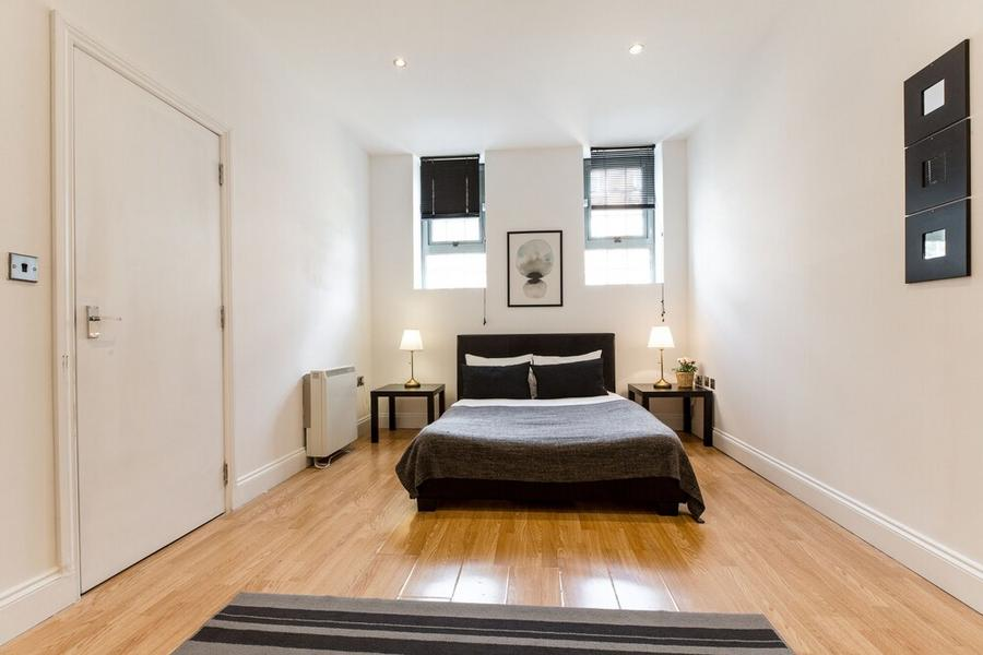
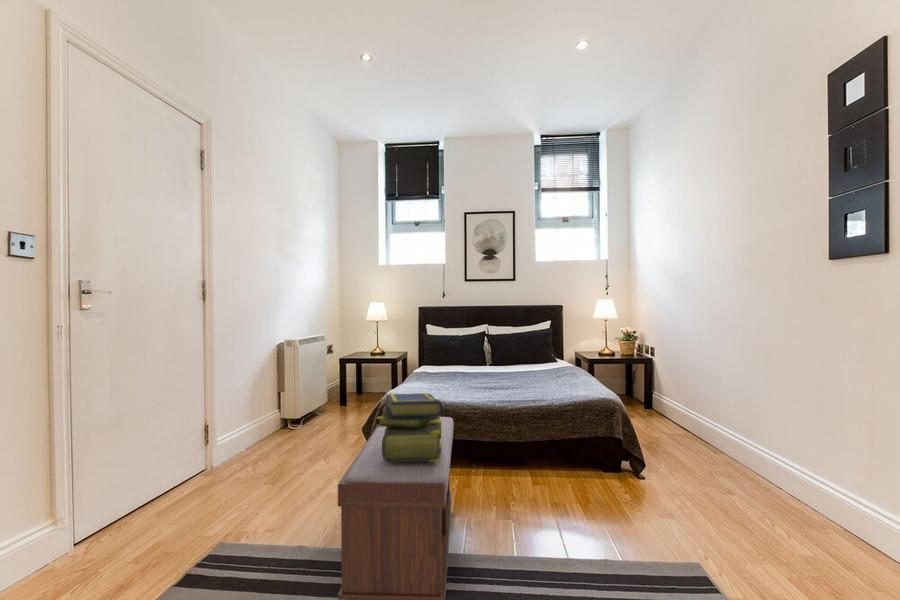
+ stack of books [375,392,444,462]
+ bench [337,416,455,600]
